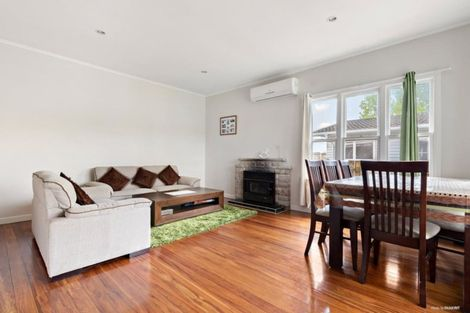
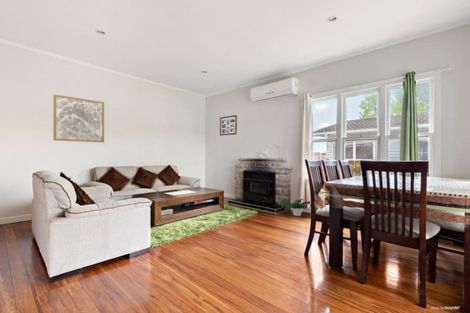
+ wall art [52,93,105,143]
+ potted plant [279,198,311,217]
